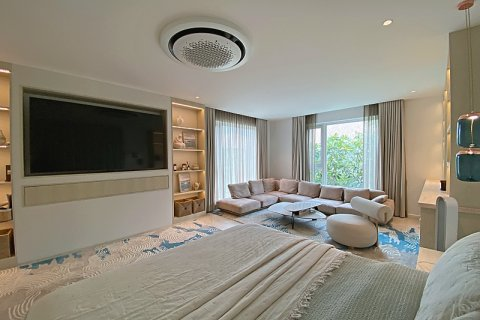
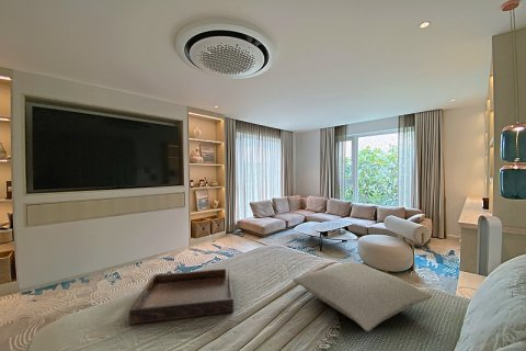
+ pillow [291,261,433,332]
+ serving tray [128,268,235,326]
